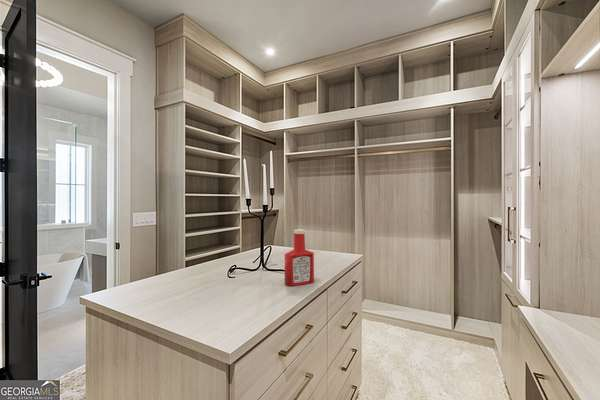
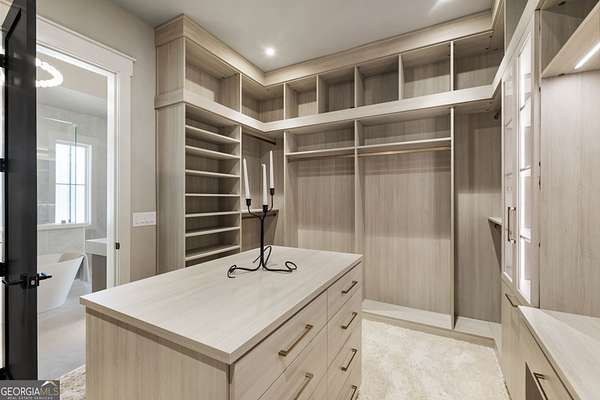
- soap bottle [284,228,315,287]
